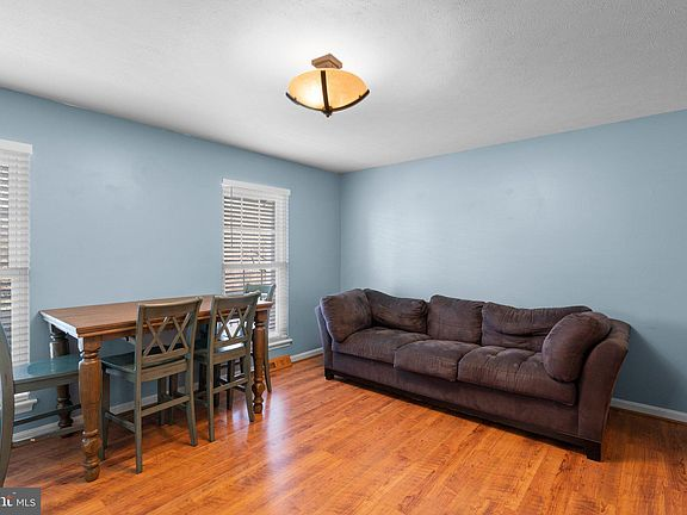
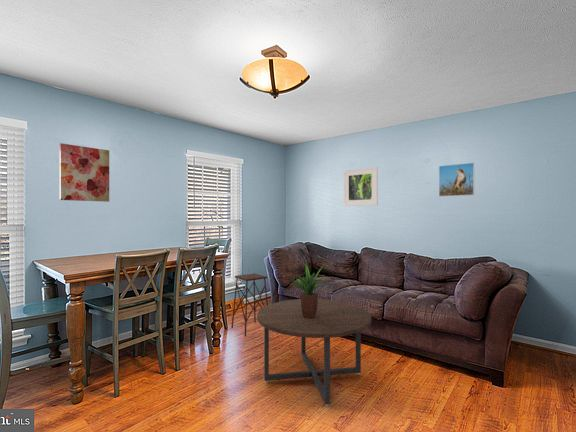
+ coffee table [256,298,372,408]
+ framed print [438,162,475,198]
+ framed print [343,166,379,207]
+ side table [230,273,269,337]
+ potted plant [286,263,326,319]
+ wall art [59,142,110,203]
